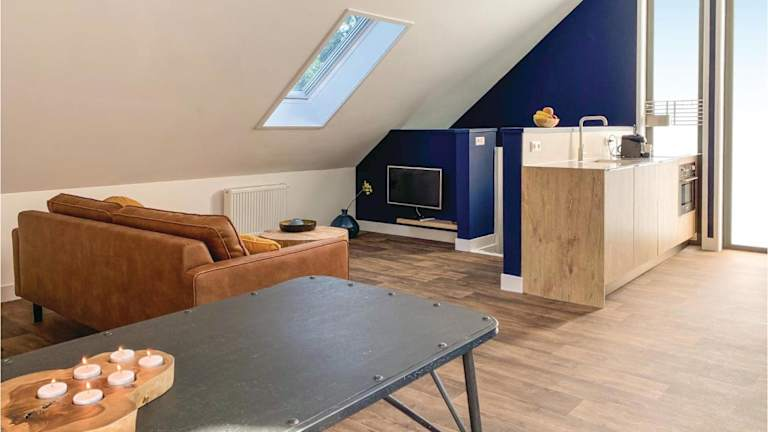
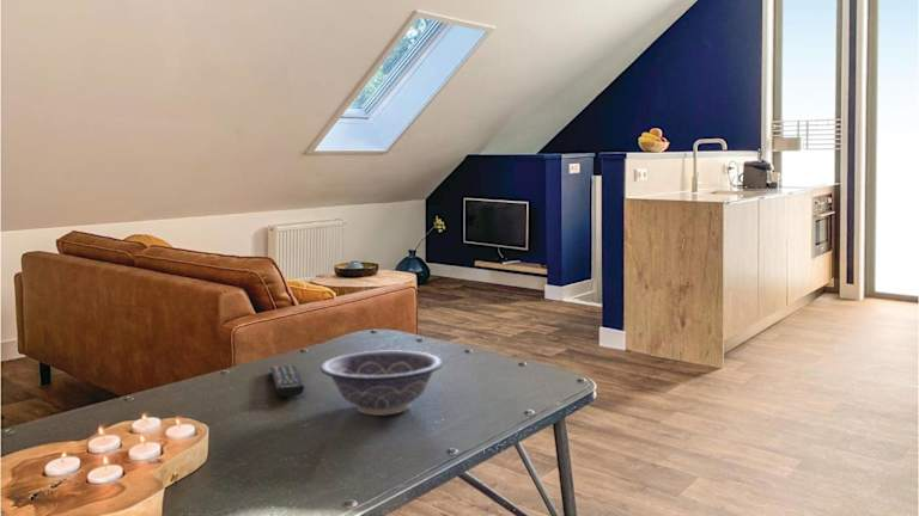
+ remote control [269,364,305,398]
+ decorative bowl [319,349,444,417]
